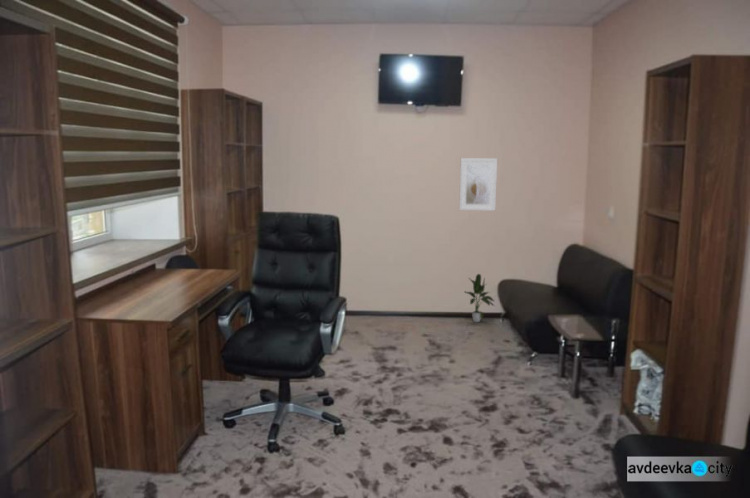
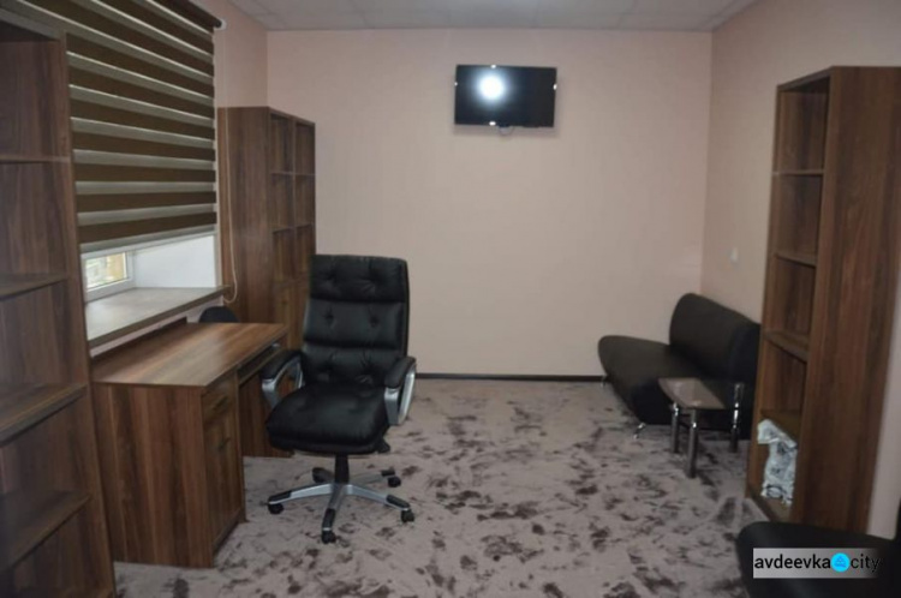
- potted plant [465,273,496,323]
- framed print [458,157,498,212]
